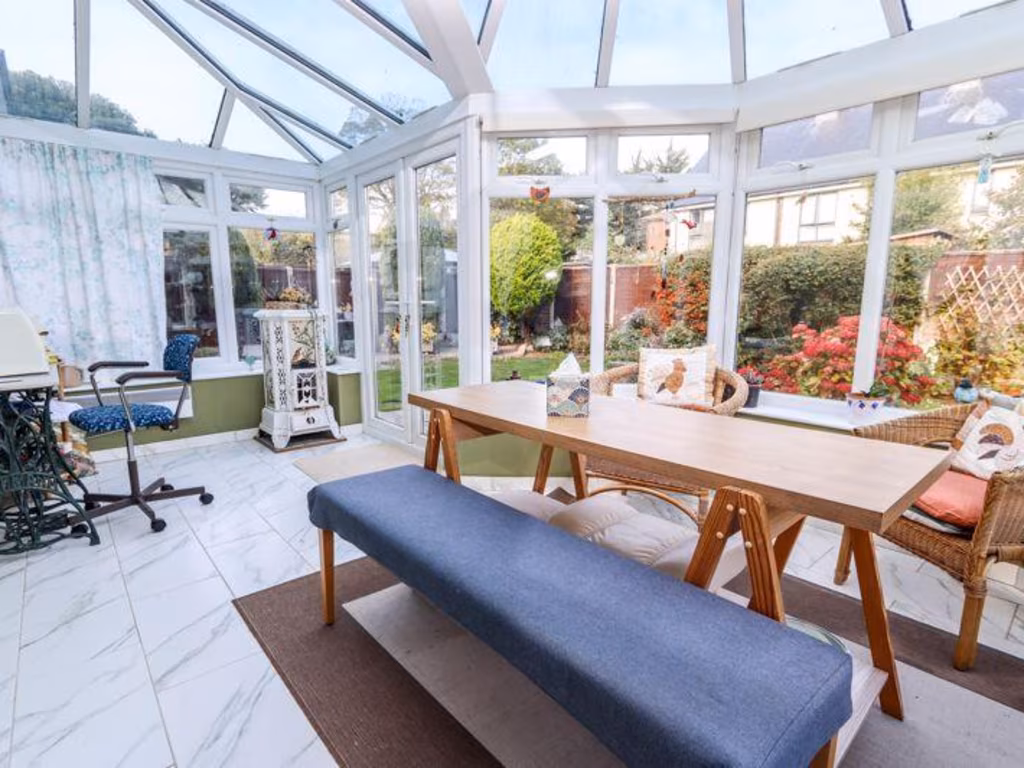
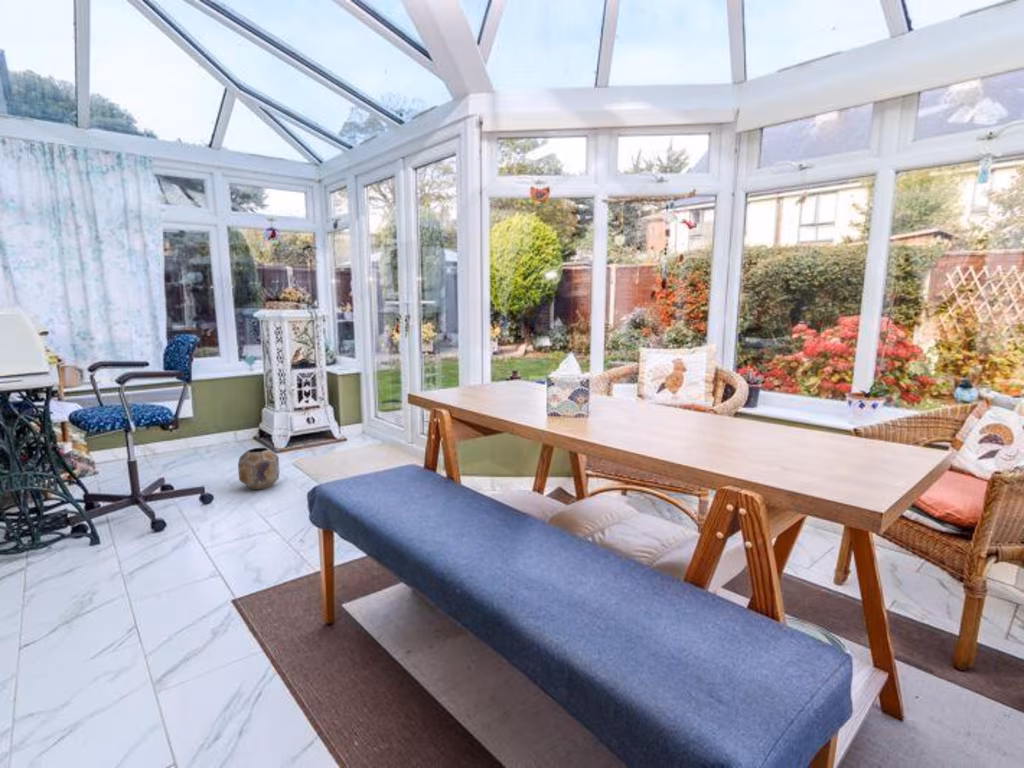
+ planter [237,447,280,491]
